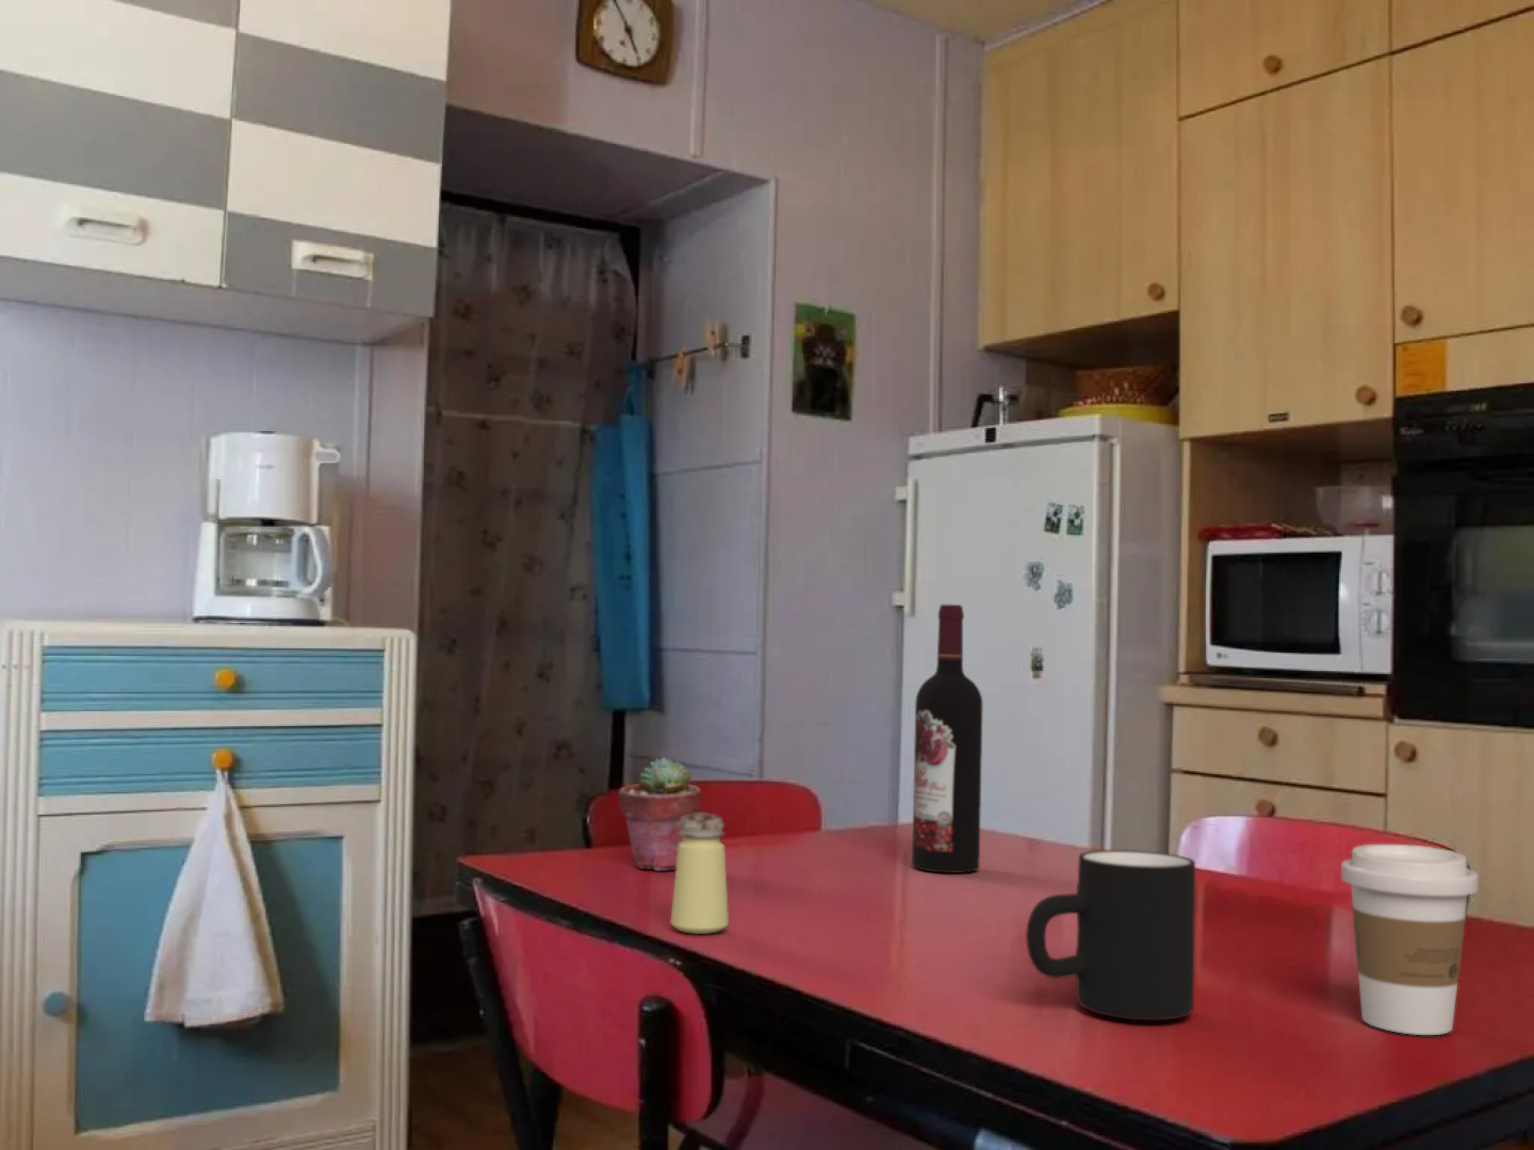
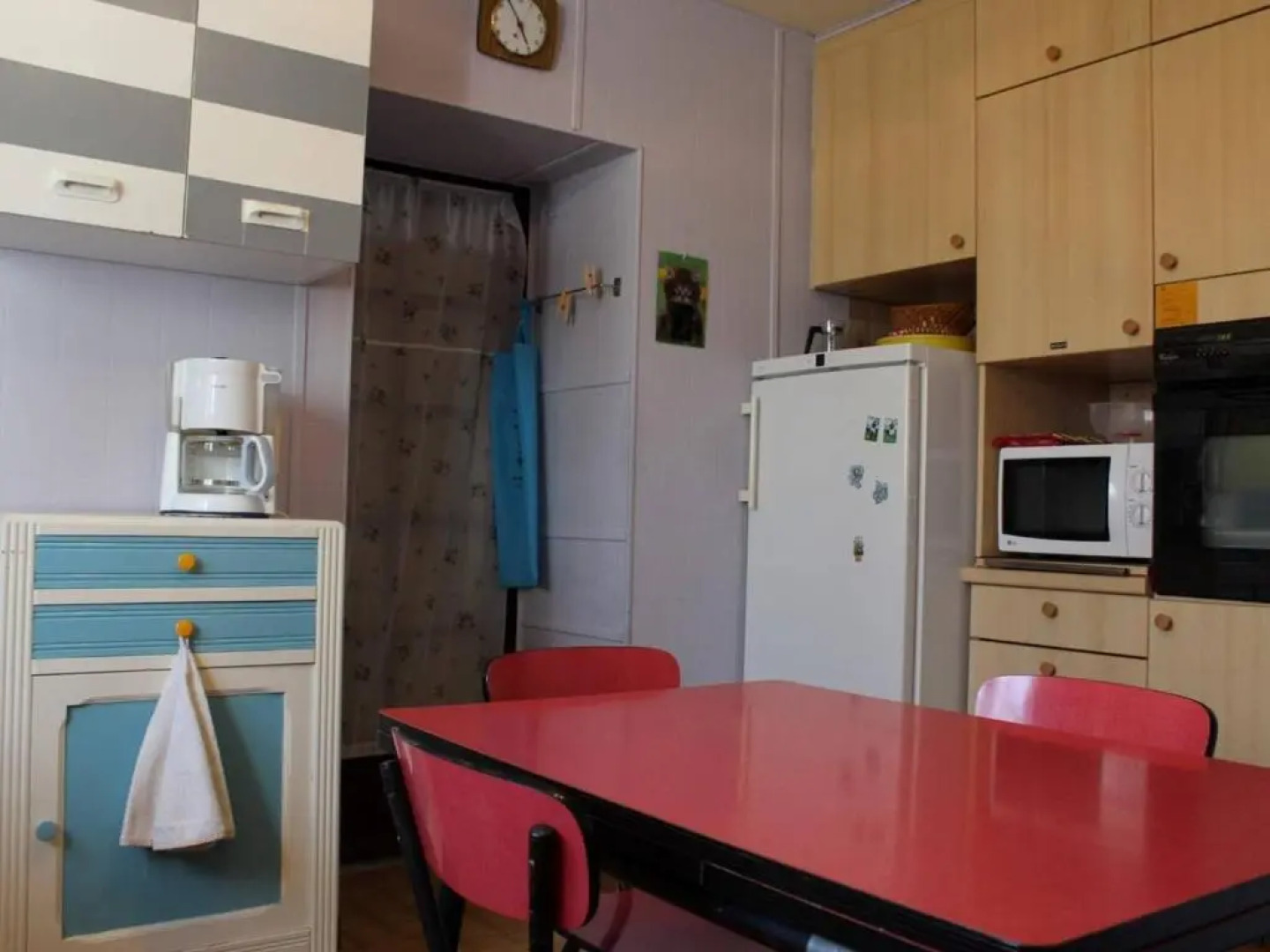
- wine bottle [911,604,983,875]
- potted succulent [618,756,702,872]
- mug [1024,849,1196,1021]
- coffee cup [1340,843,1480,1036]
- saltshaker [670,812,730,935]
